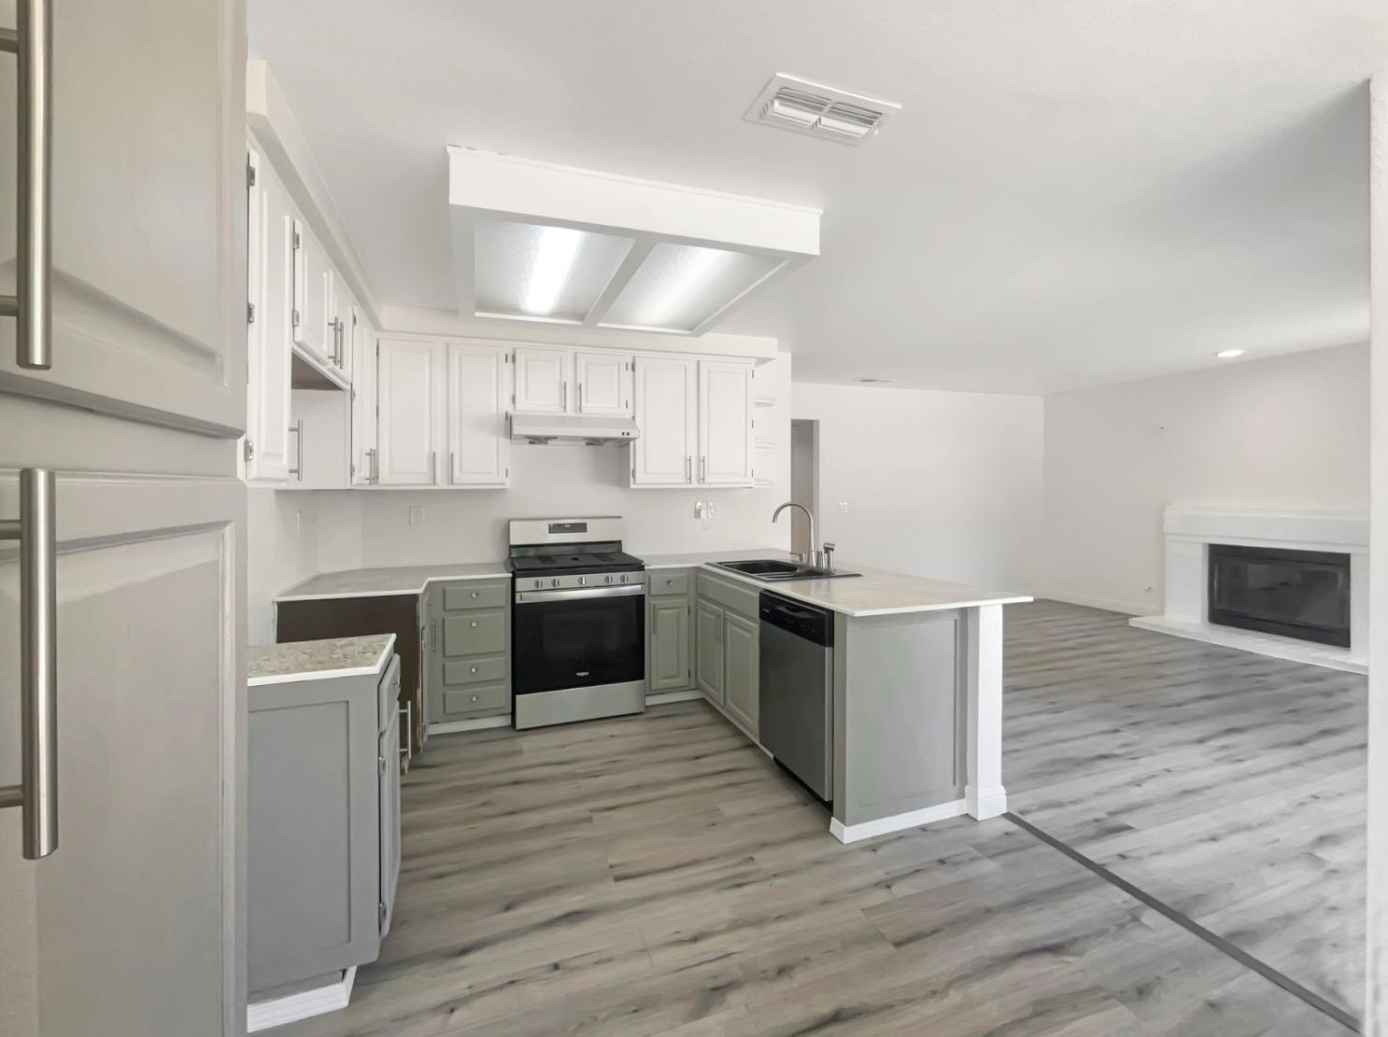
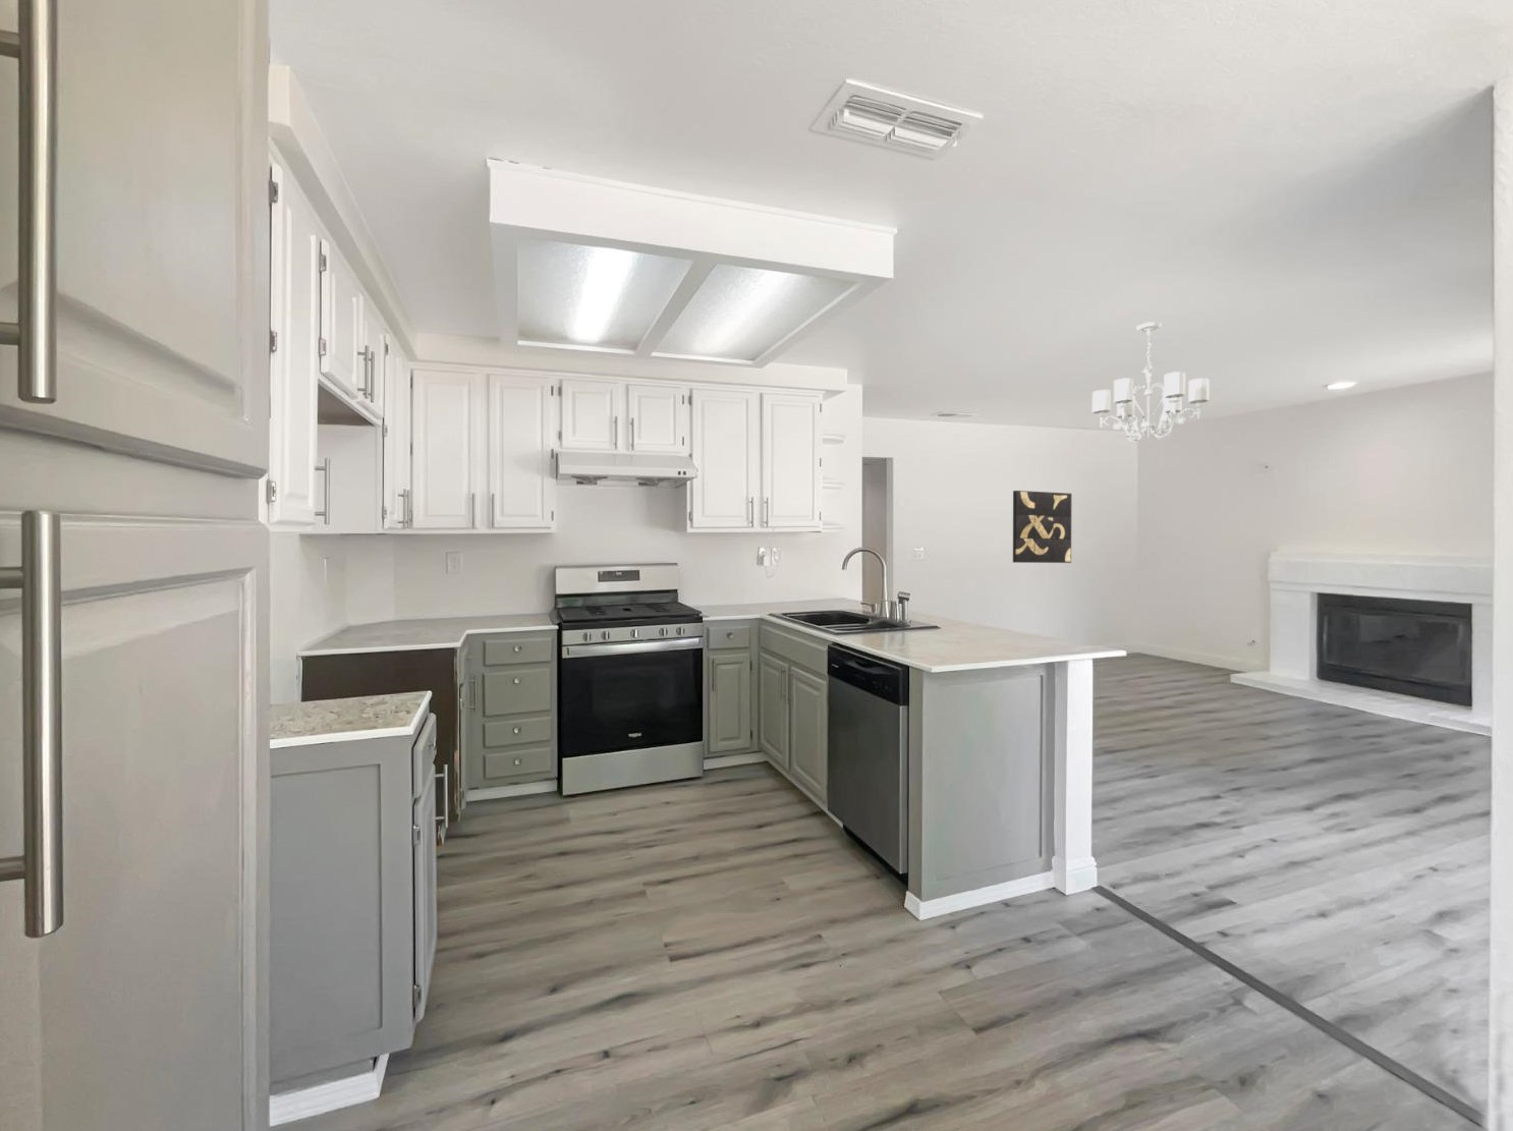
+ wall art [1012,489,1074,564]
+ chandelier [1091,321,1210,443]
